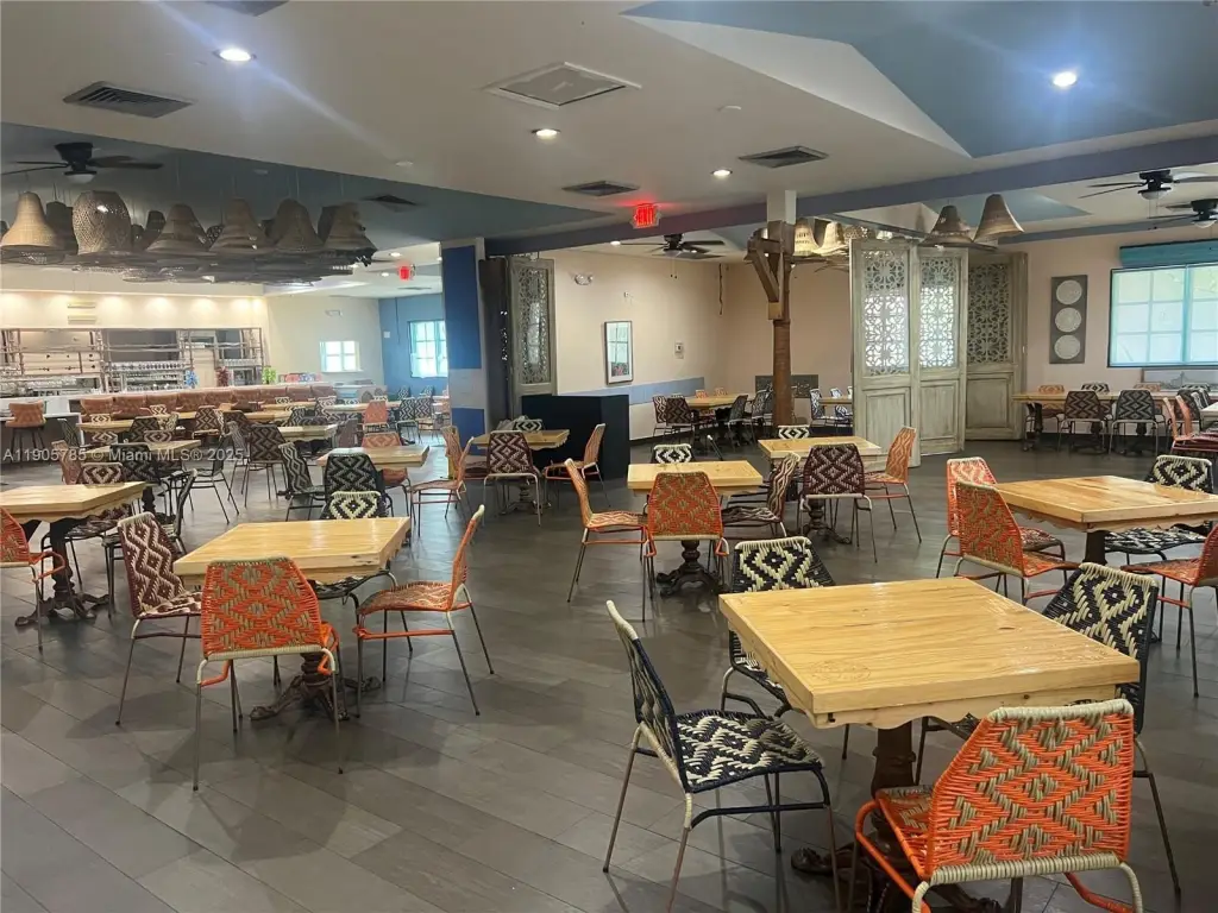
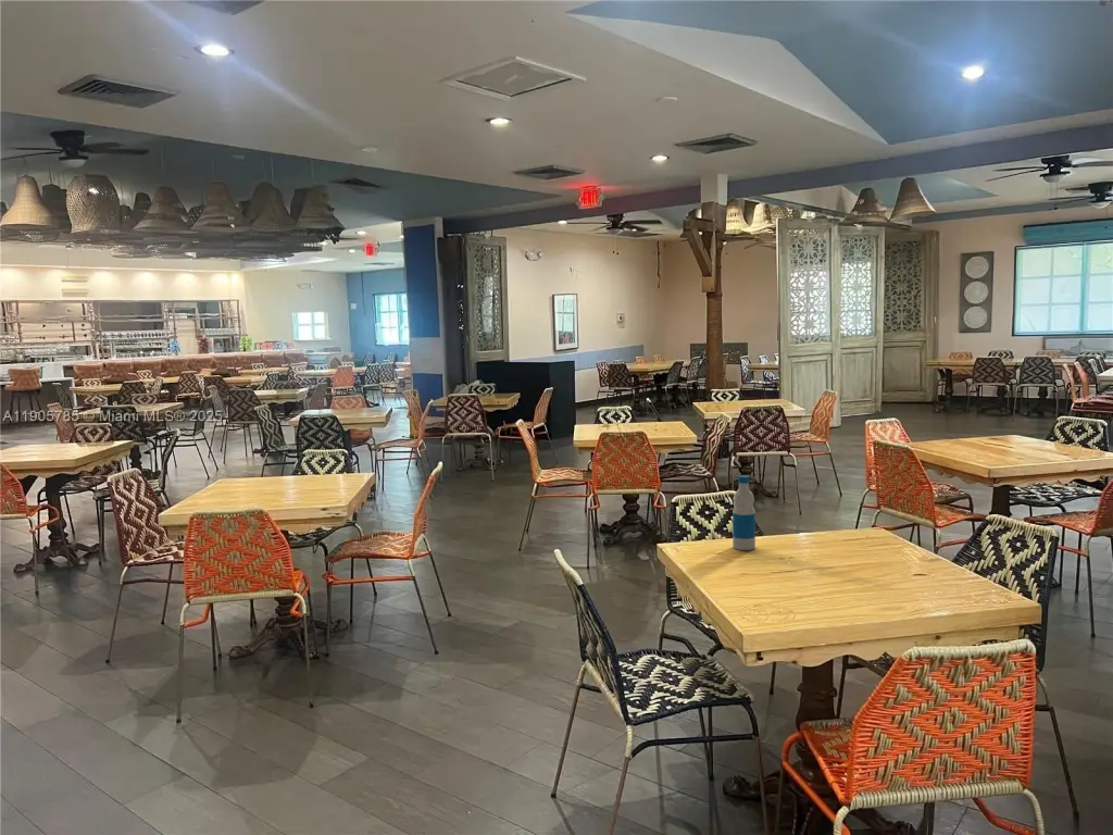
+ bottle [731,474,756,551]
